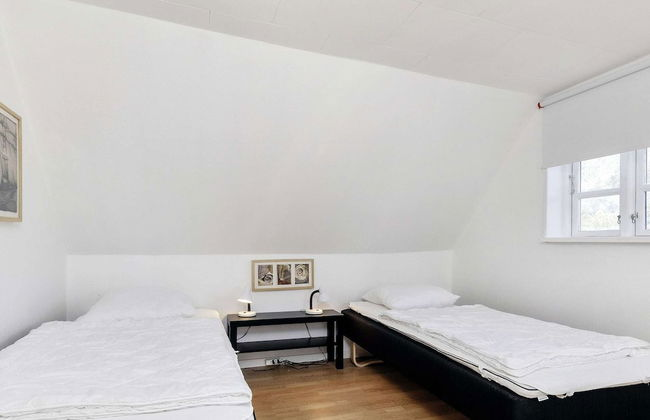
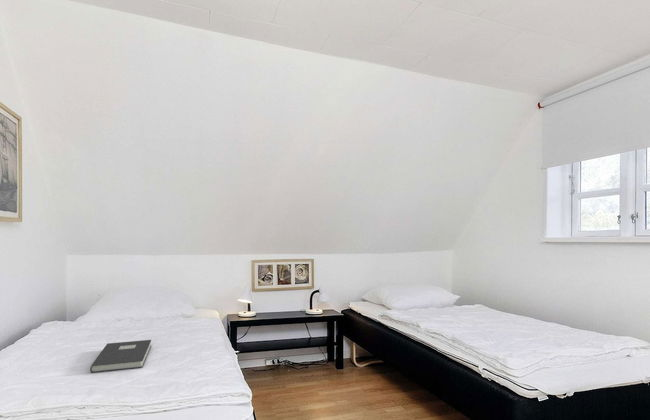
+ book [89,339,152,374]
